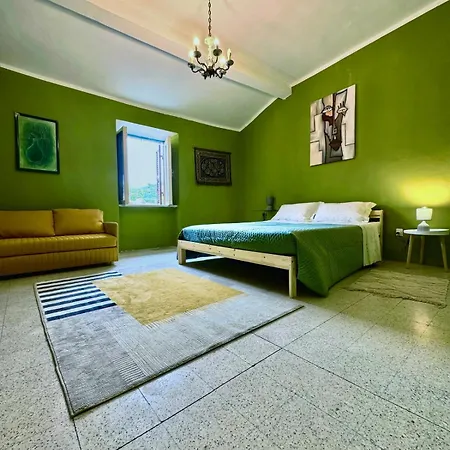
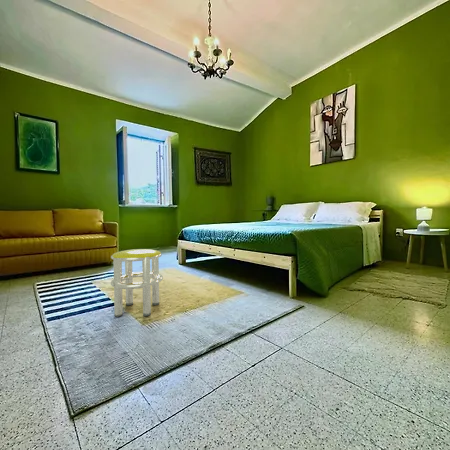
+ stool [110,248,164,318]
